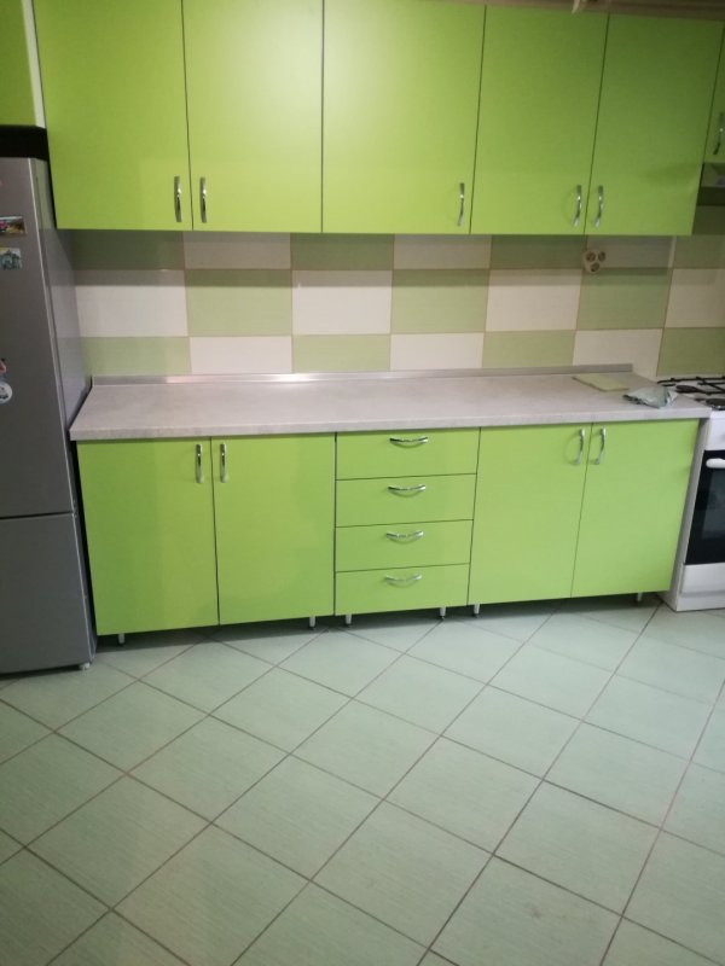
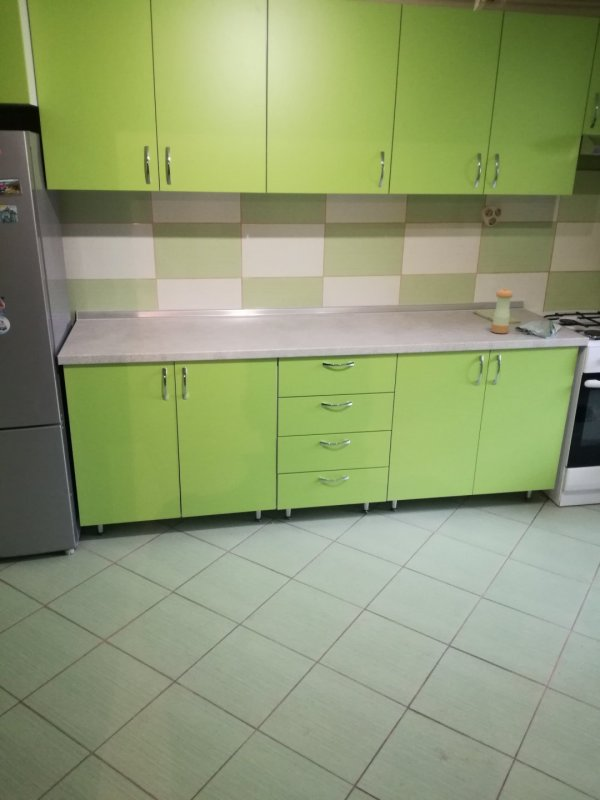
+ pepper shaker [490,287,514,334]
